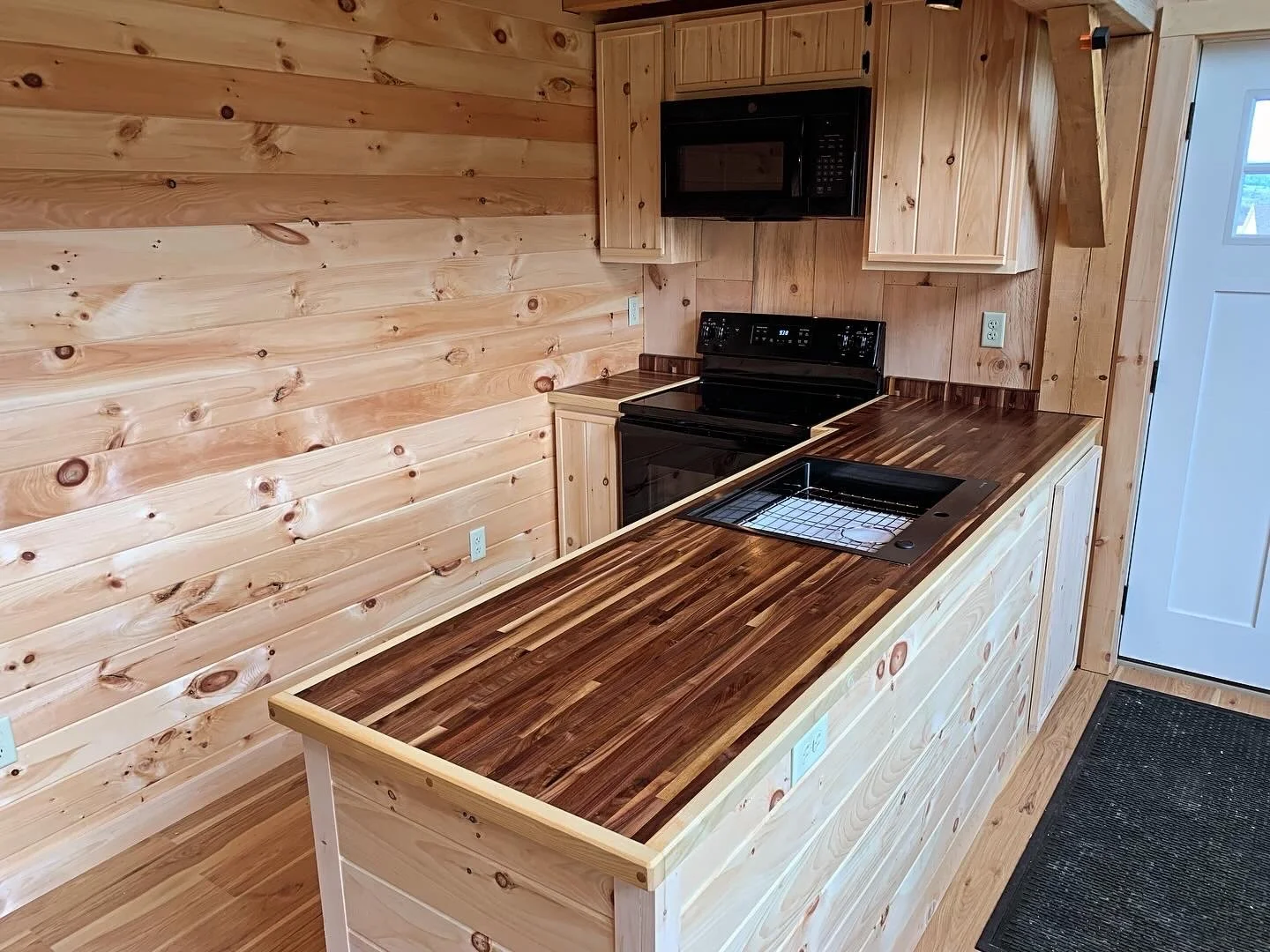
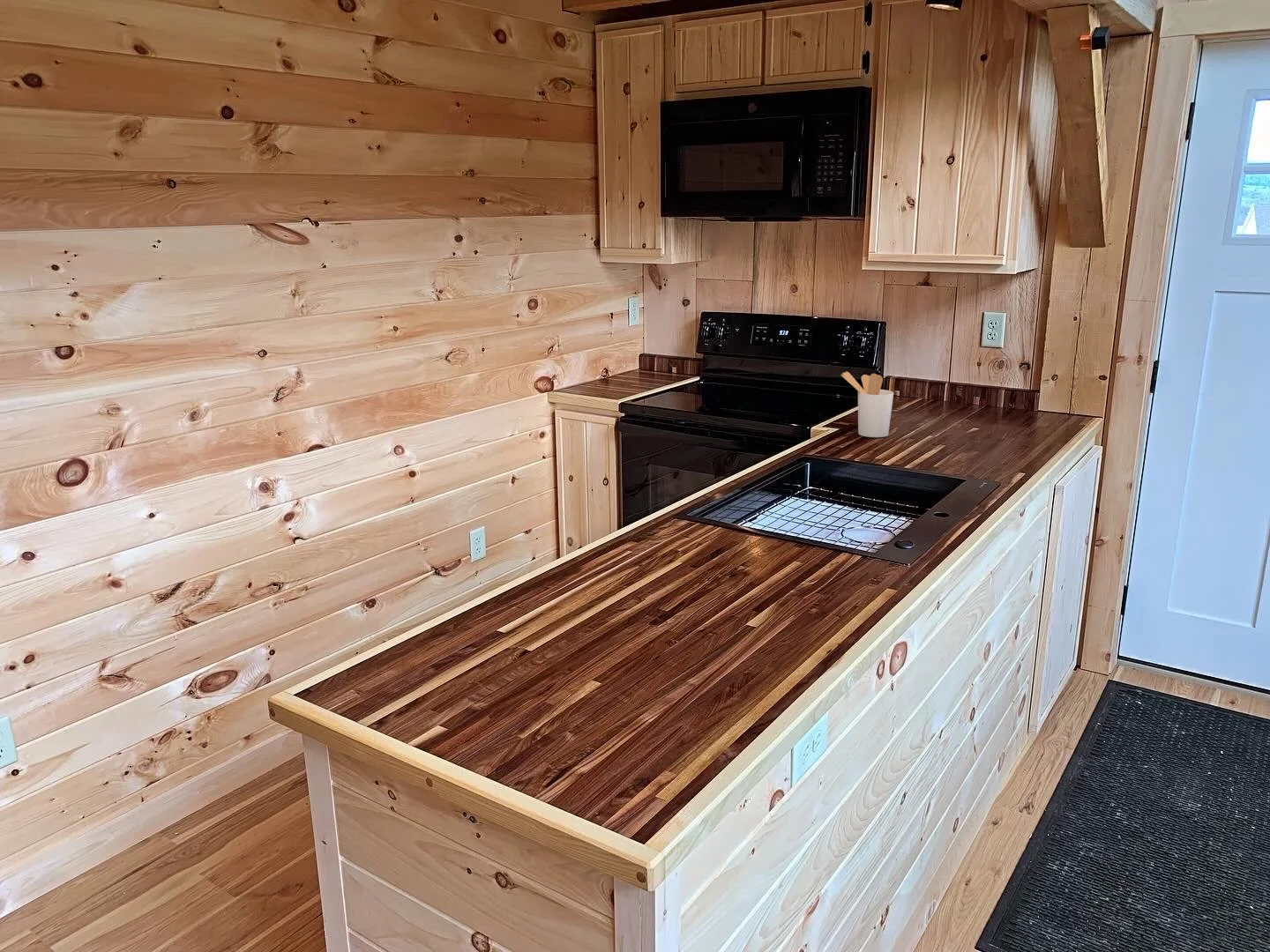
+ utensil holder [840,371,894,438]
